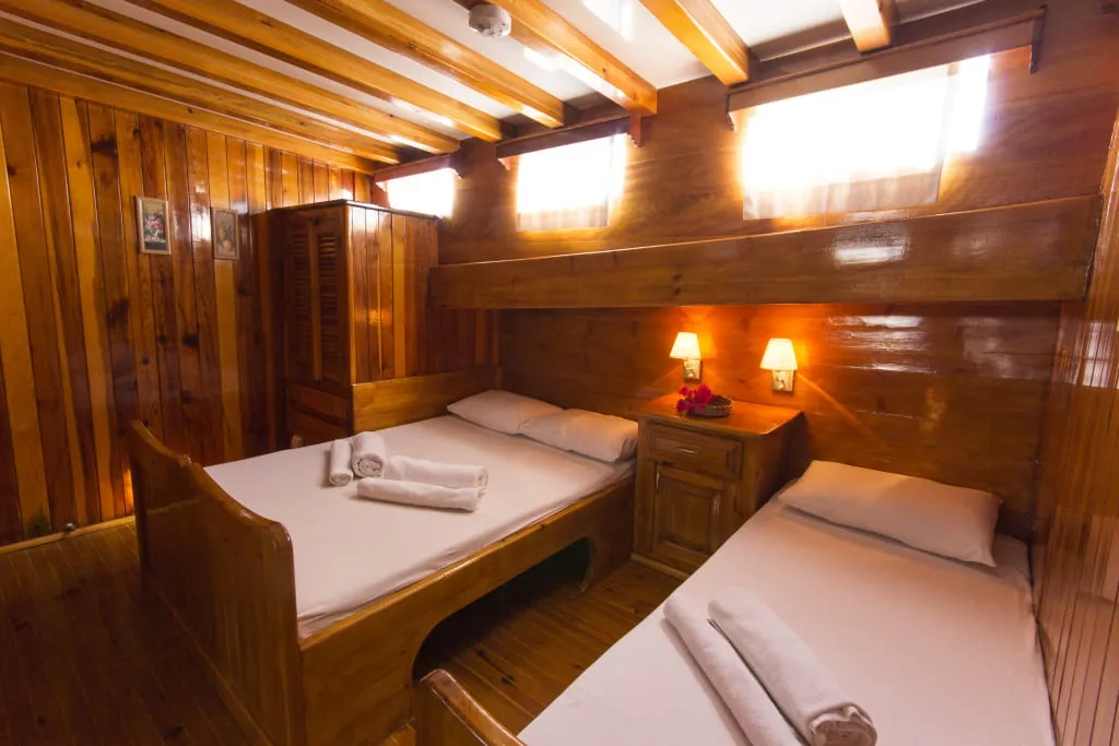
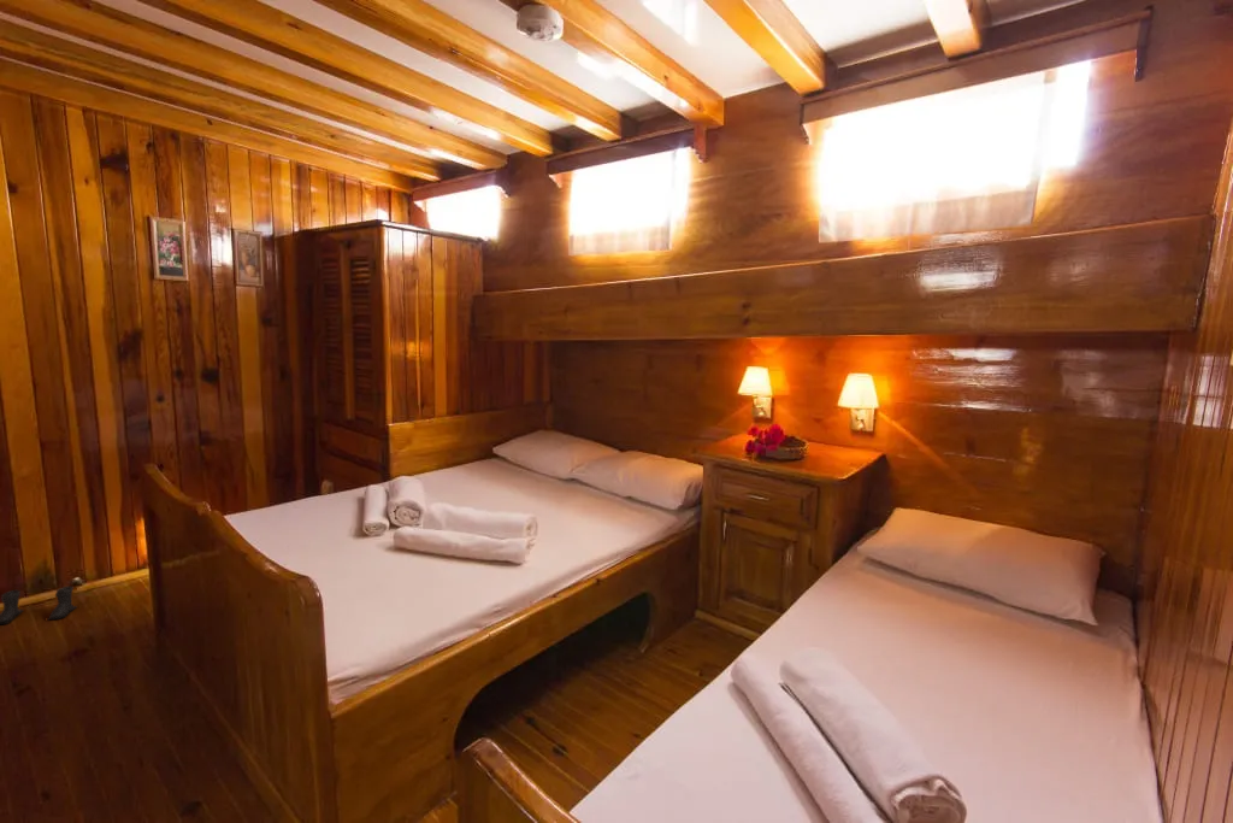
+ boots [0,584,78,625]
